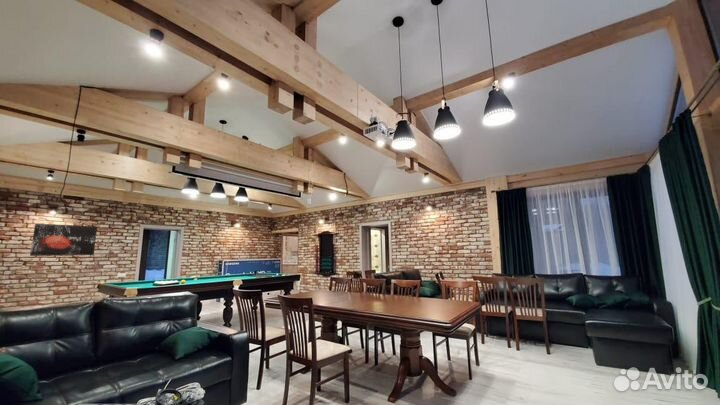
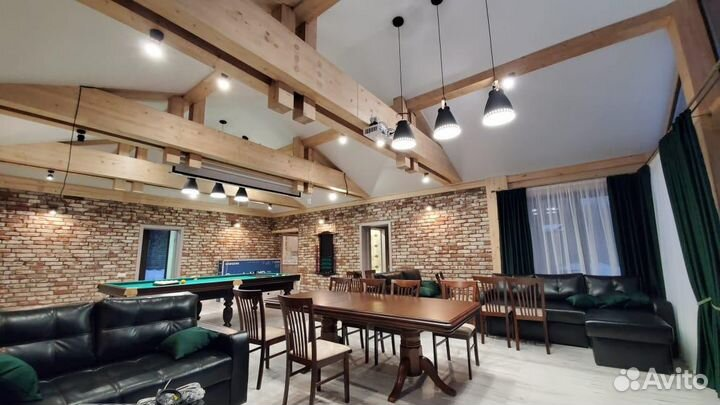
- wall art [29,223,98,257]
